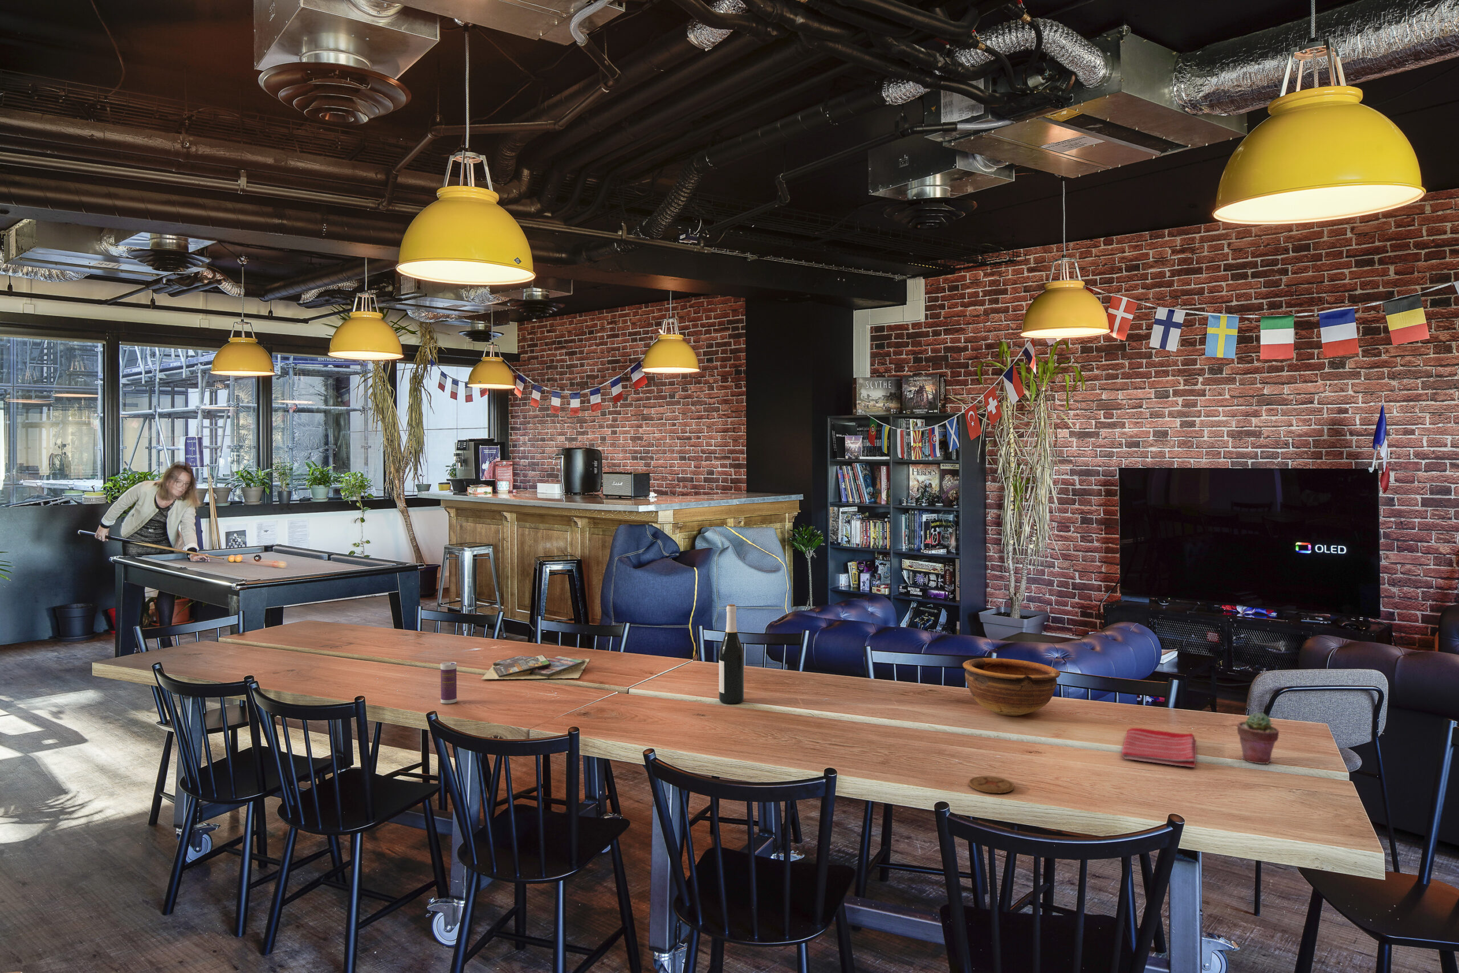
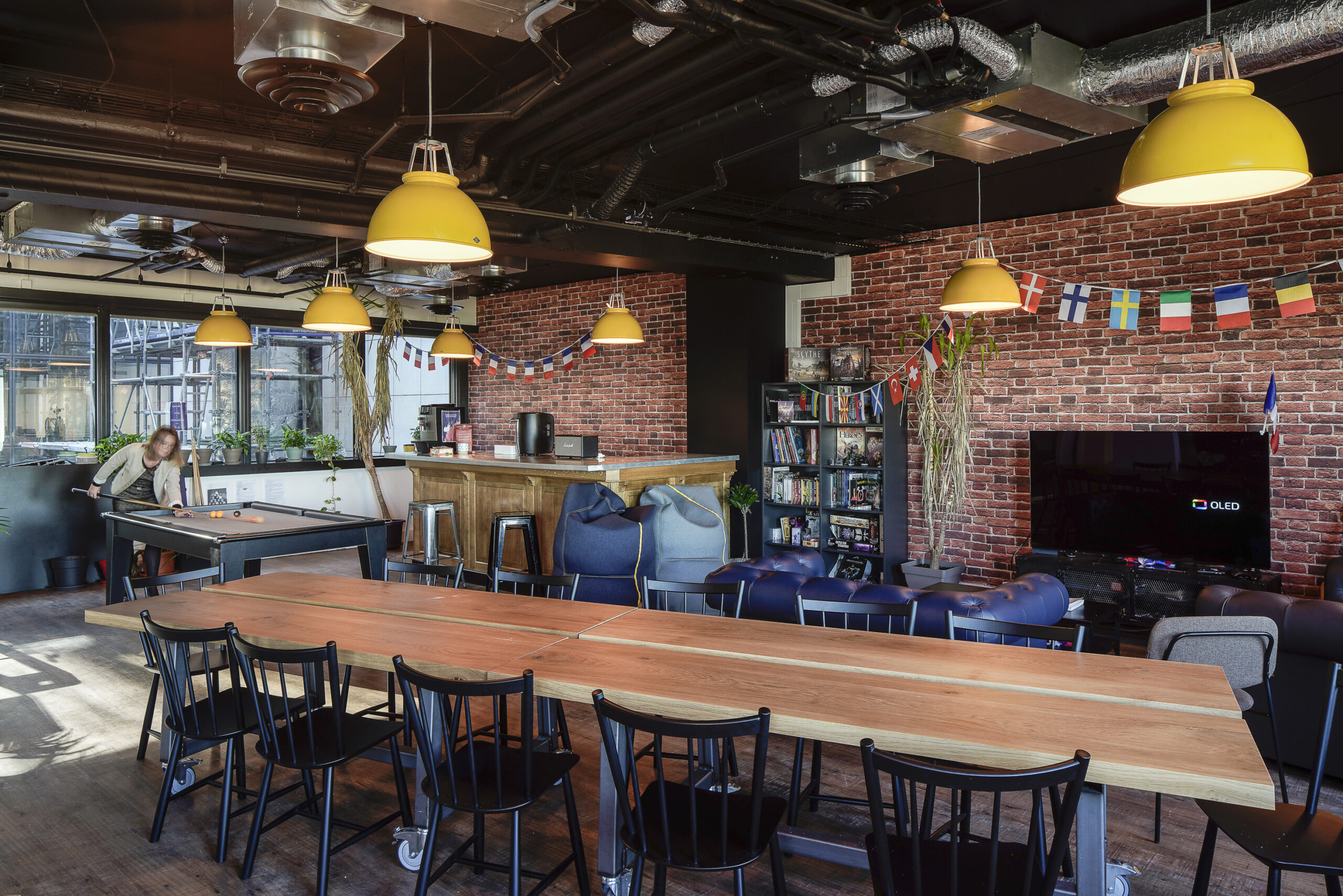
- video game cases [481,655,591,680]
- dish towel [1121,728,1197,768]
- coaster [968,775,1015,794]
- potted succulent [1236,712,1280,764]
- wine bottle [719,604,744,705]
- bowl [963,657,1061,717]
- beverage can [440,661,457,704]
